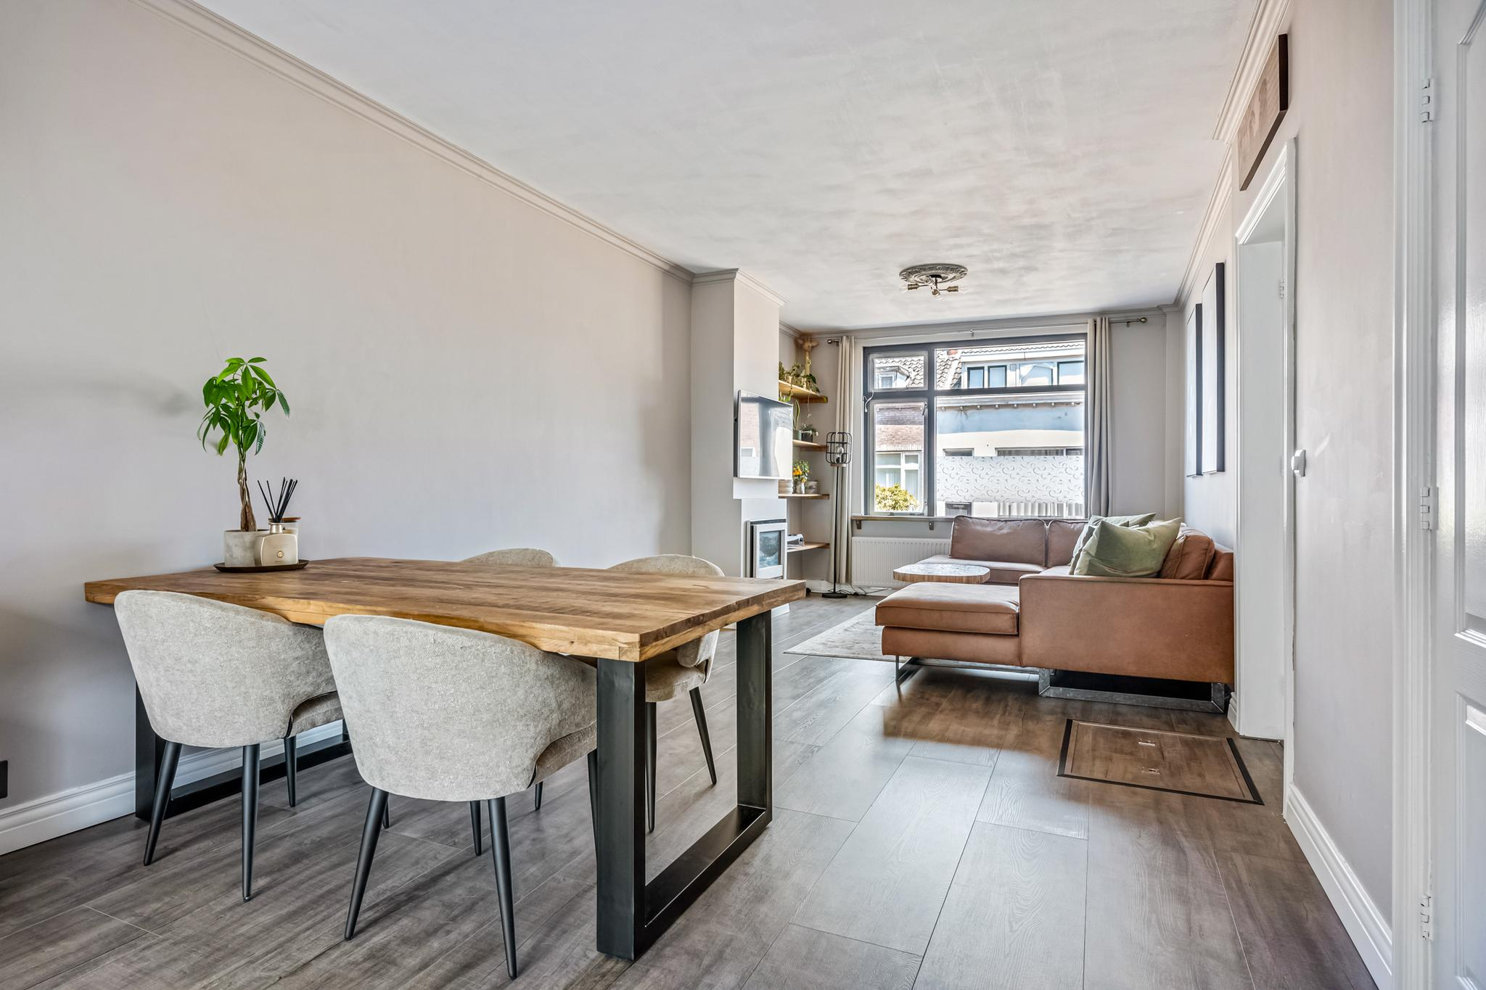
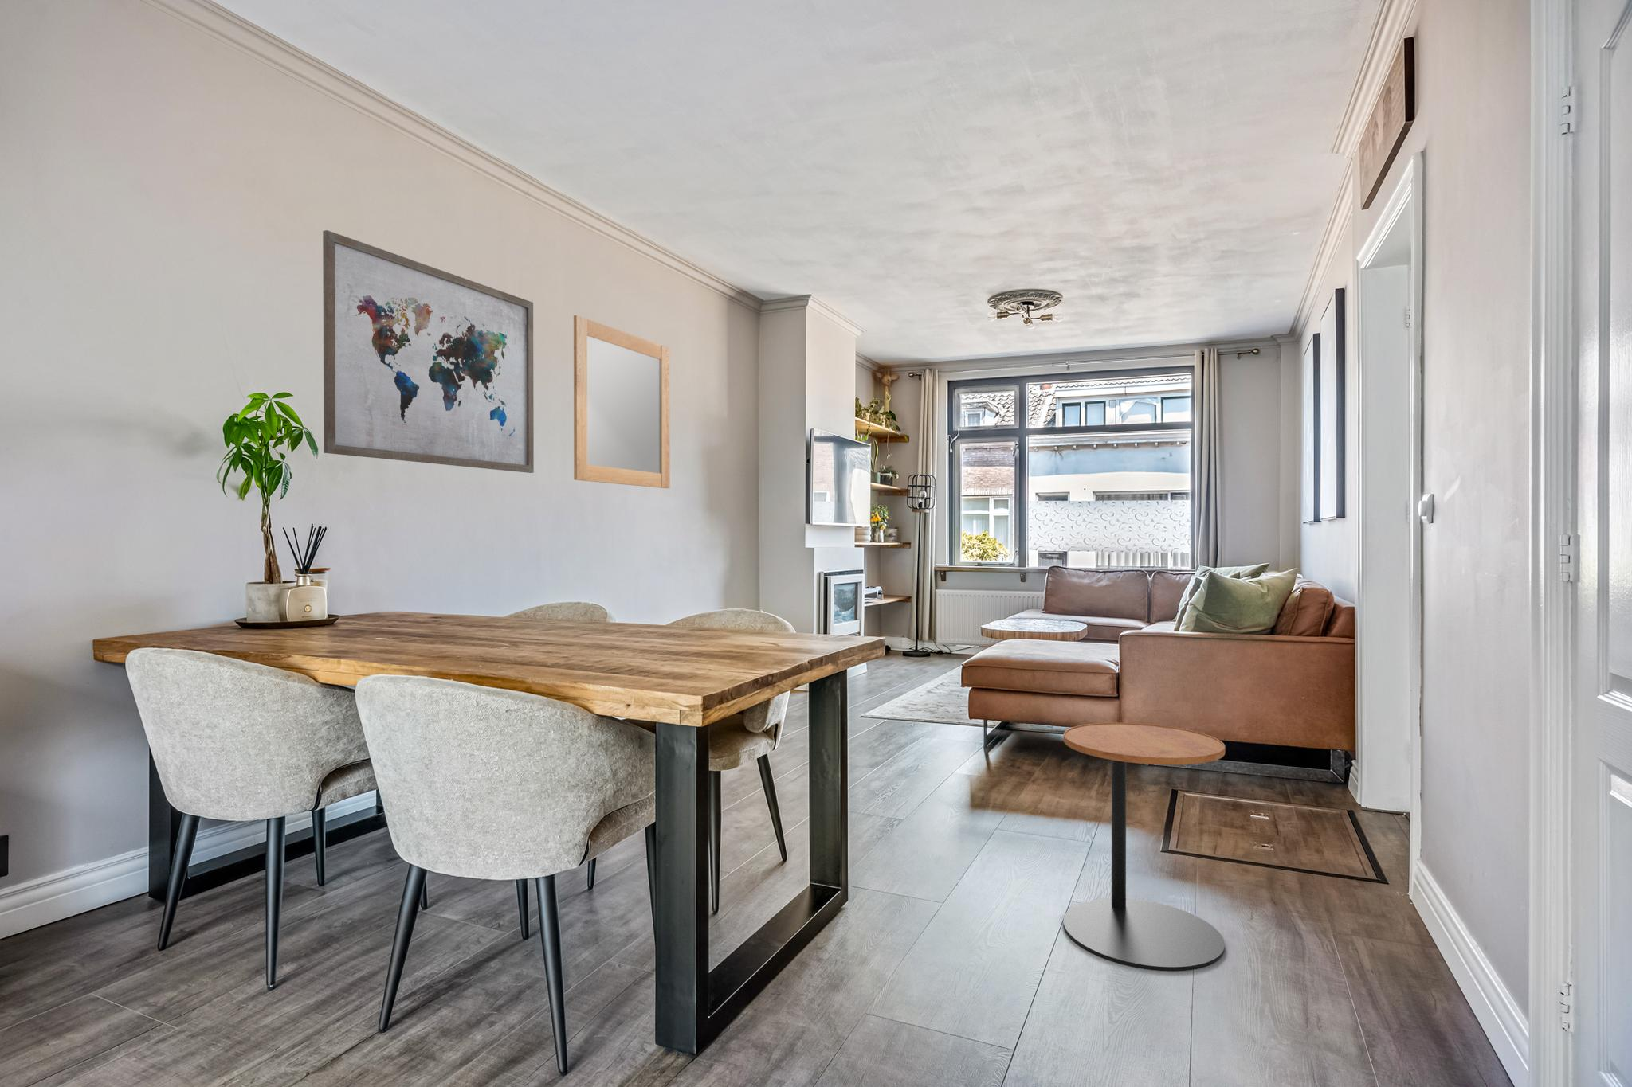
+ home mirror [573,314,671,489]
+ side table [1062,722,1226,972]
+ wall art [322,229,535,474]
